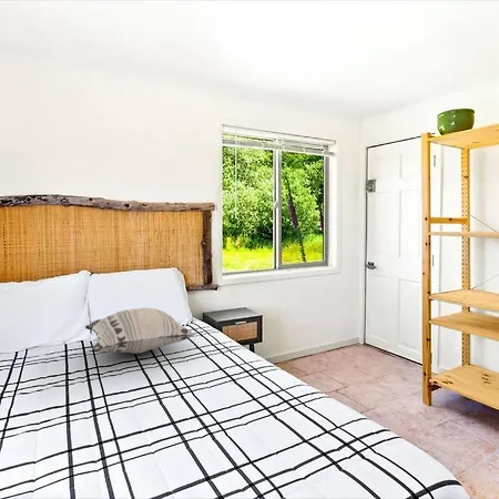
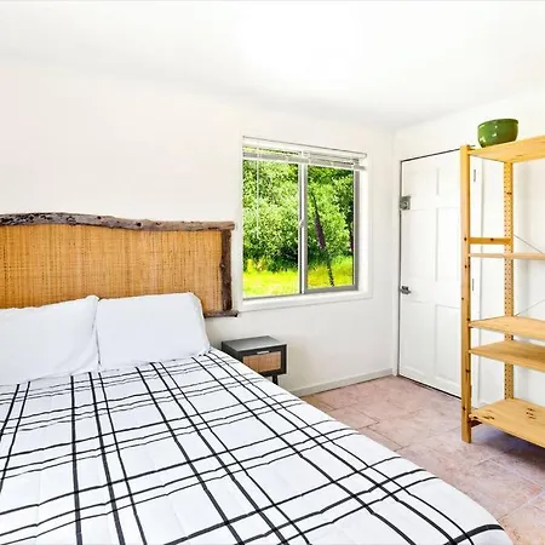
- decorative pillow [84,307,196,355]
